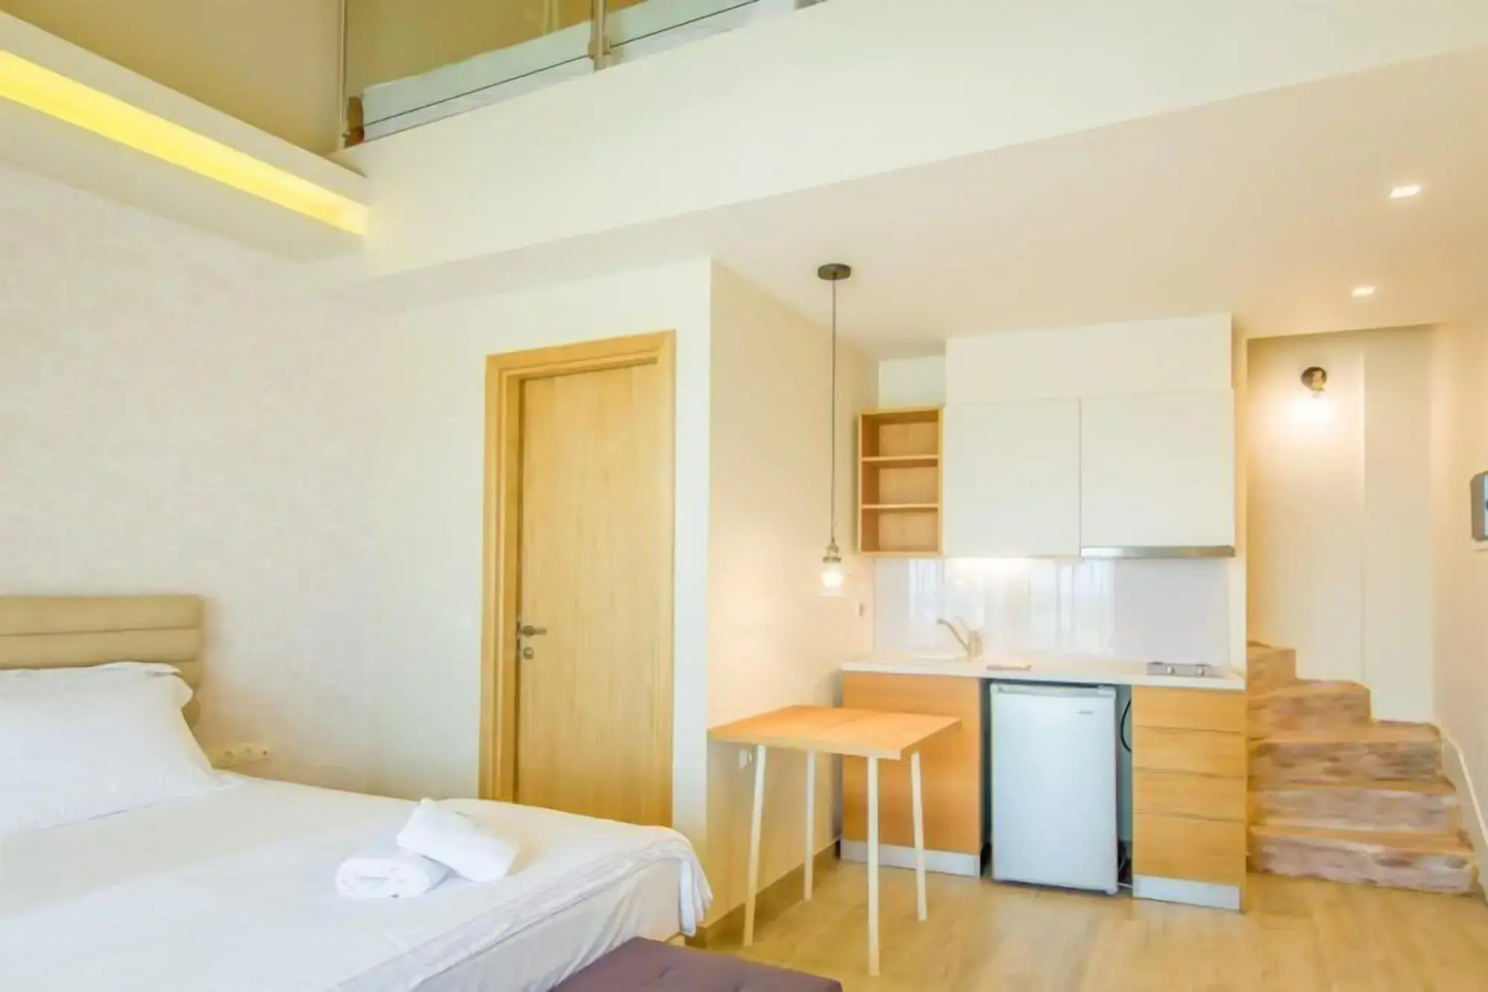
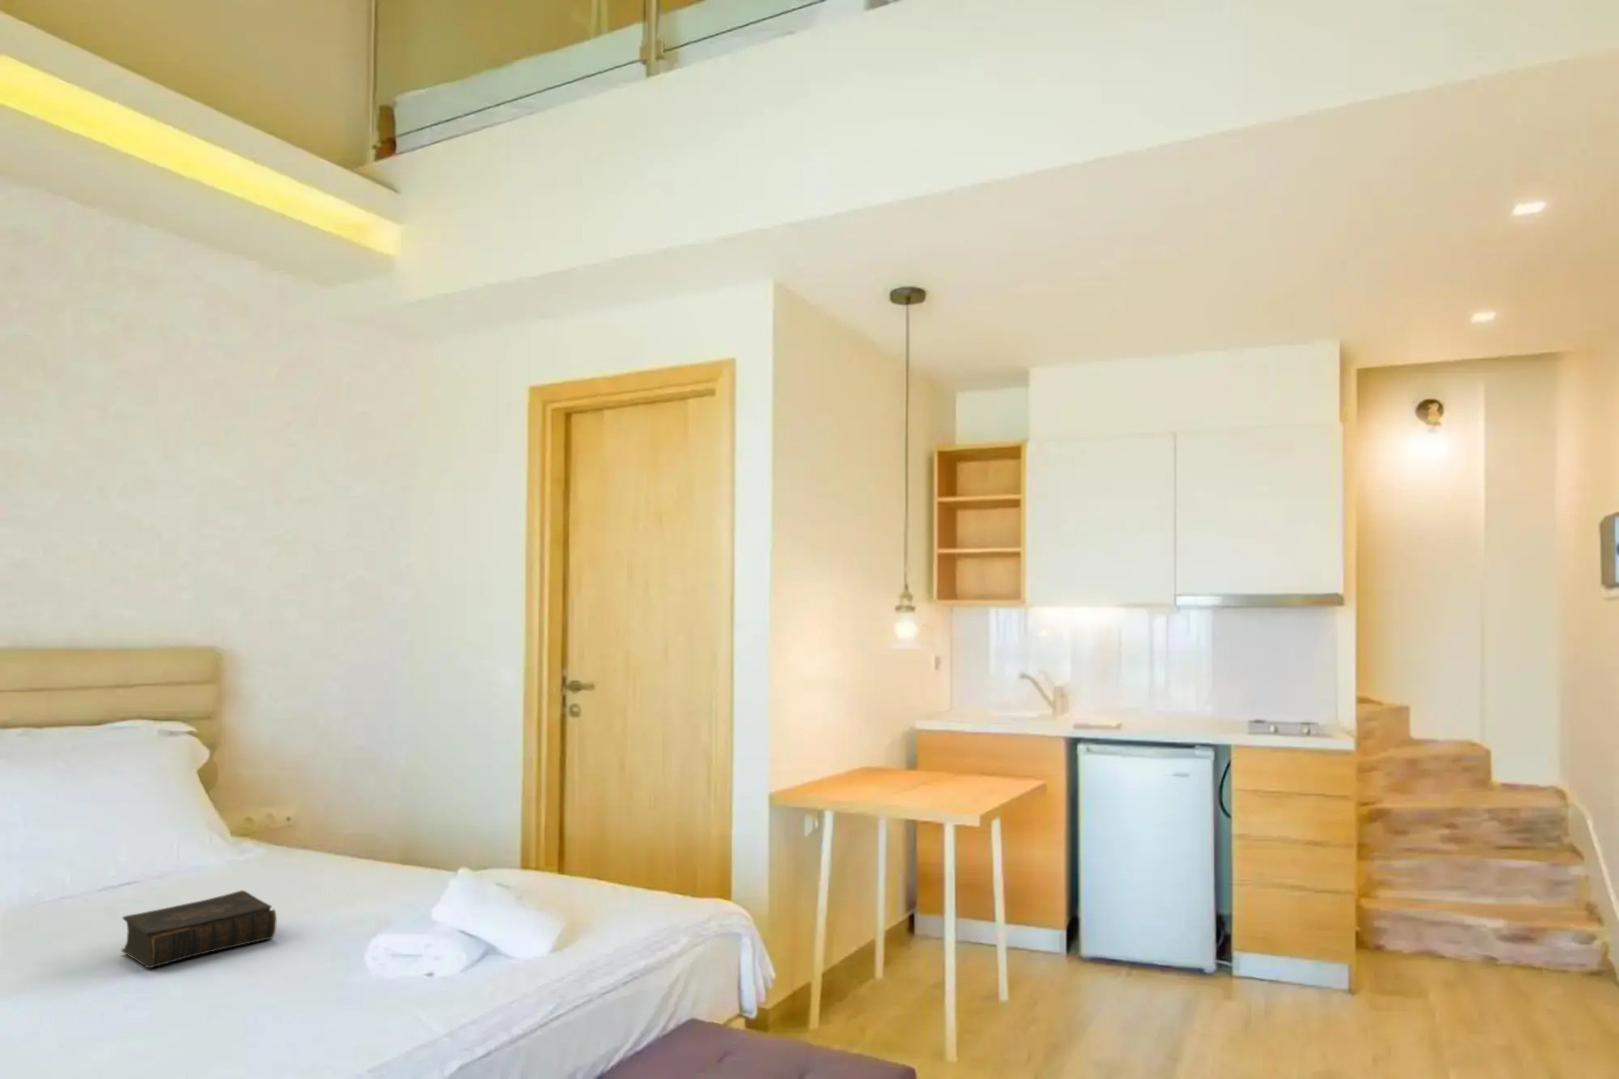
+ book [120,889,278,969]
